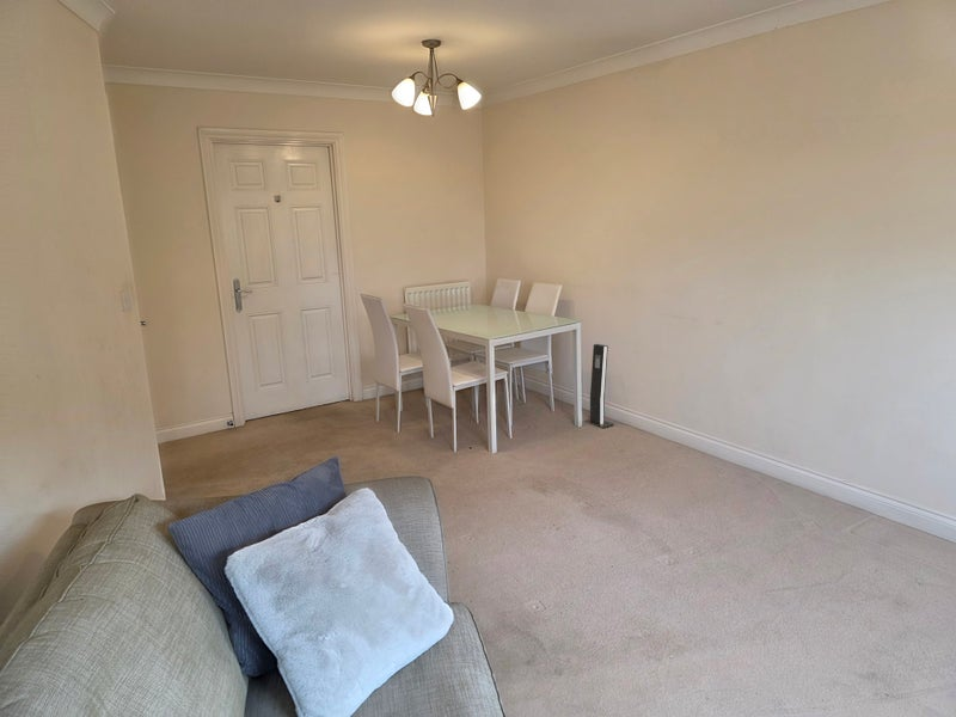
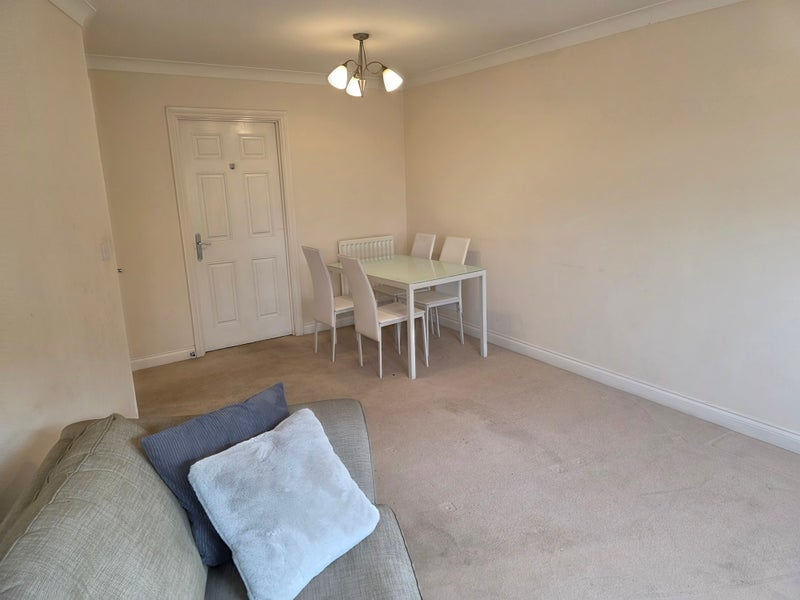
- speaker [583,343,615,429]
